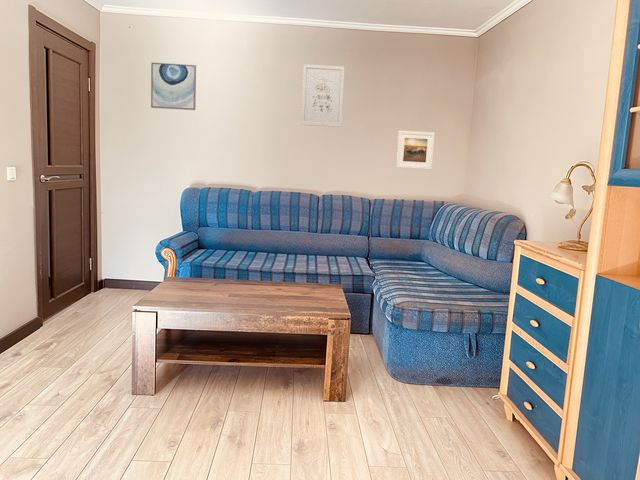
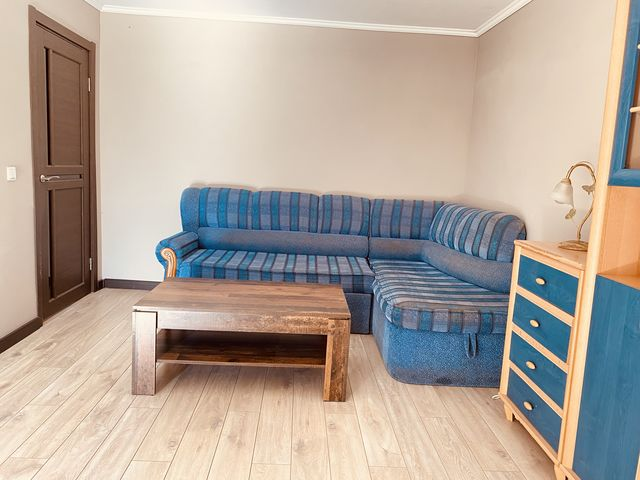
- wall art [150,61,197,111]
- wall art [300,63,346,128]
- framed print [395,130,436,170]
